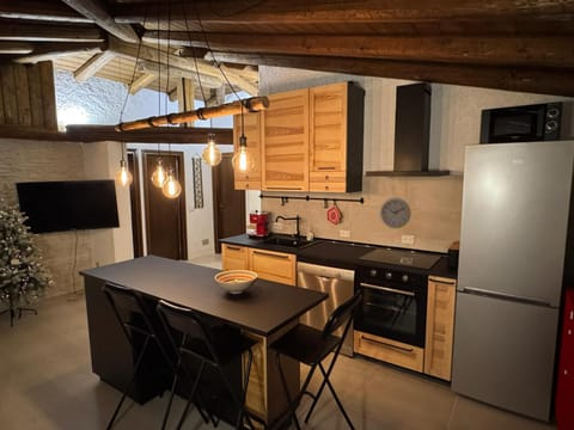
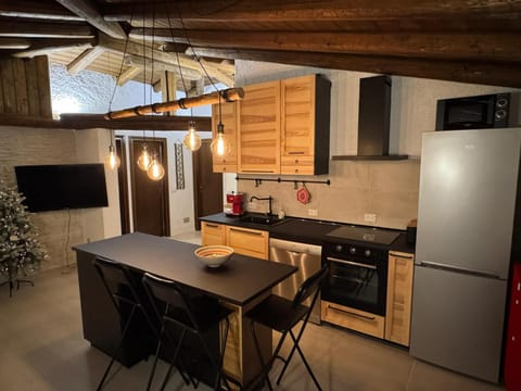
- wall clock [379,196,413,229]
